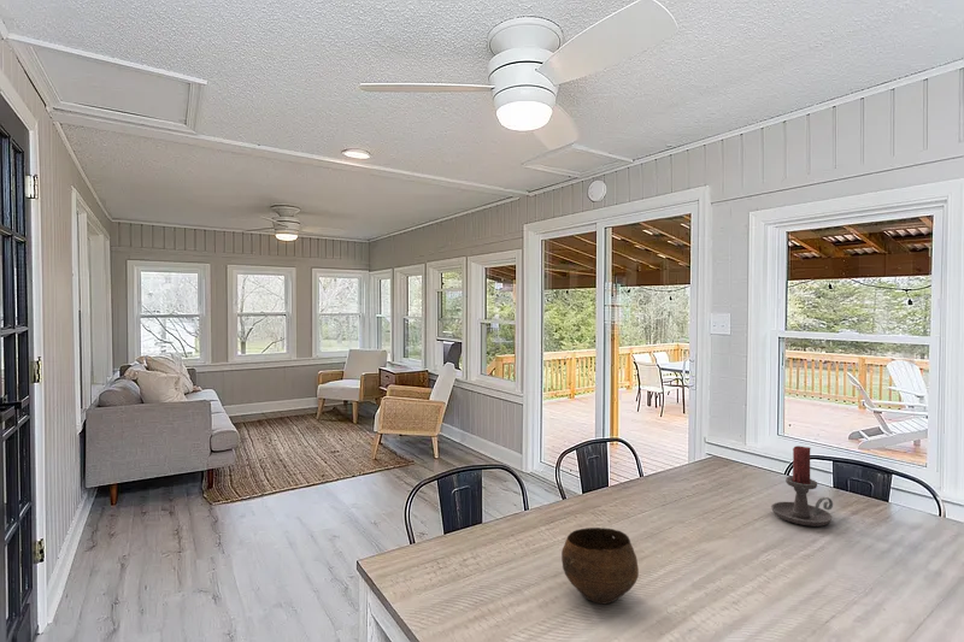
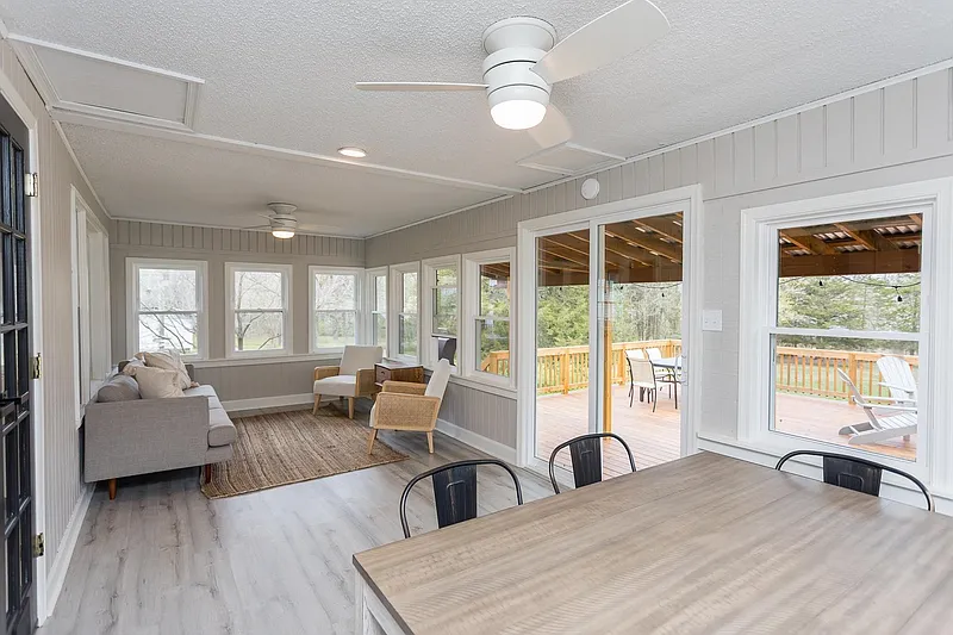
- bowl [560,526,640,606]
- candle holder [770,444,834,528]
